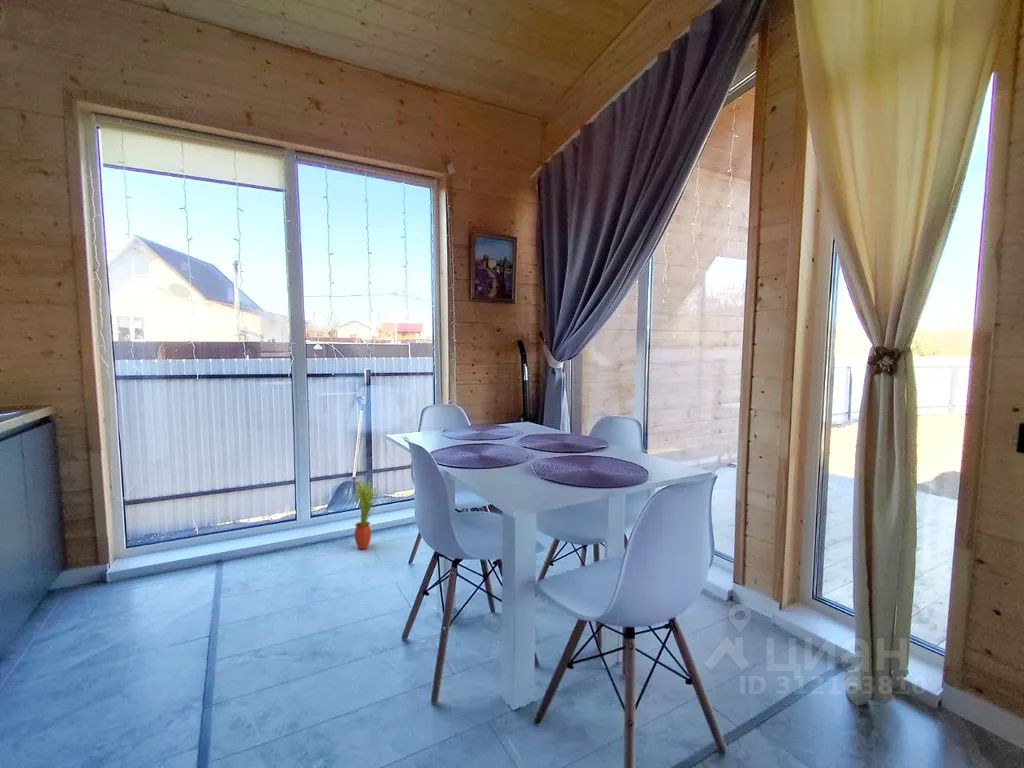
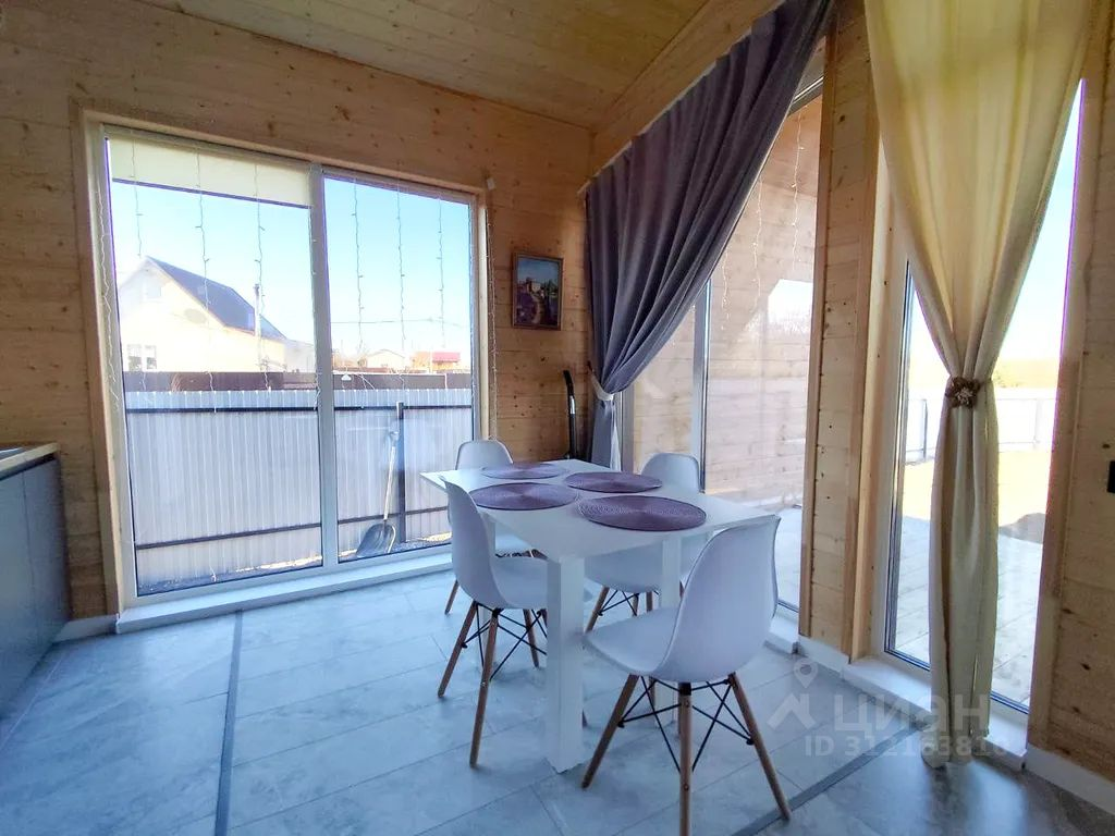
- potted plant [353,477,379,550]
